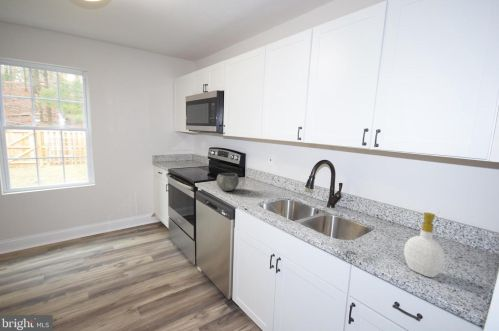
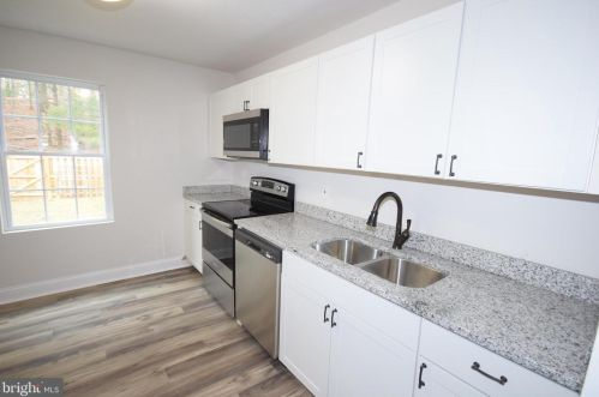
- soap bottle [403,211,446,278]
- bowl [216,172,240,192]
